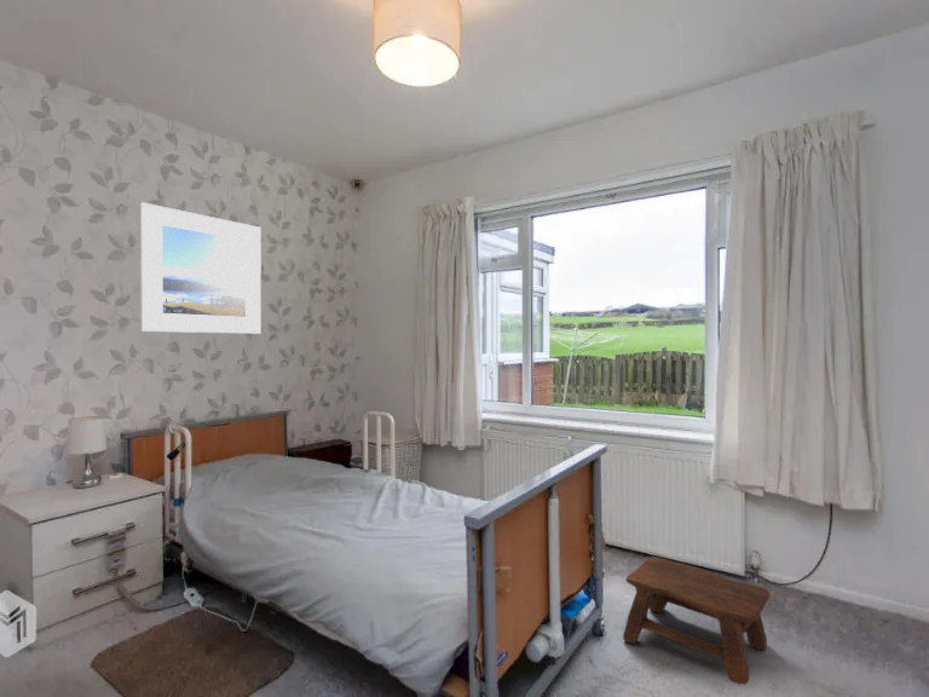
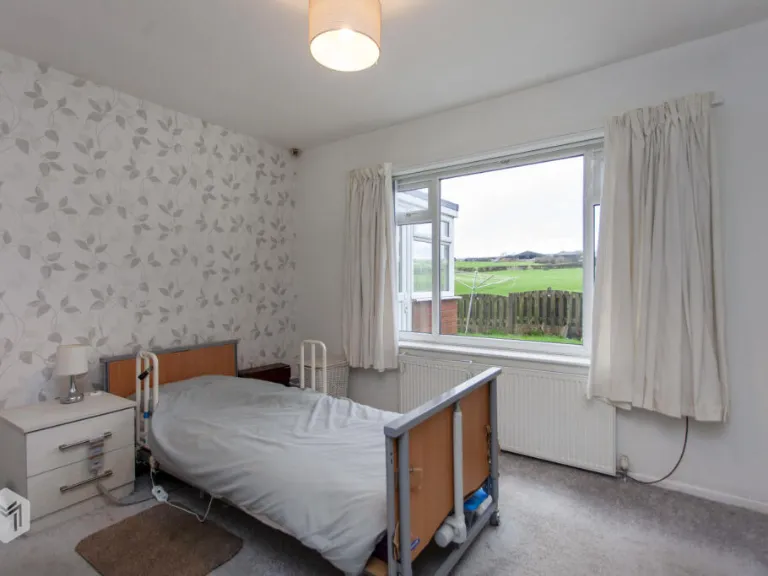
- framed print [139,201,262,335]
- stool [622,555,772,686]
